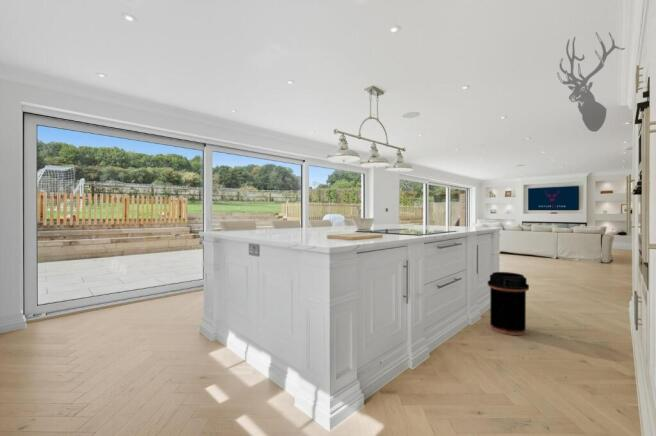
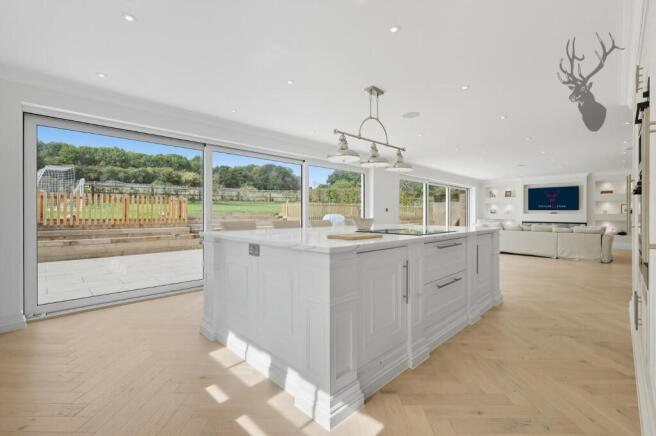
- trash can [487,271,530,336]
